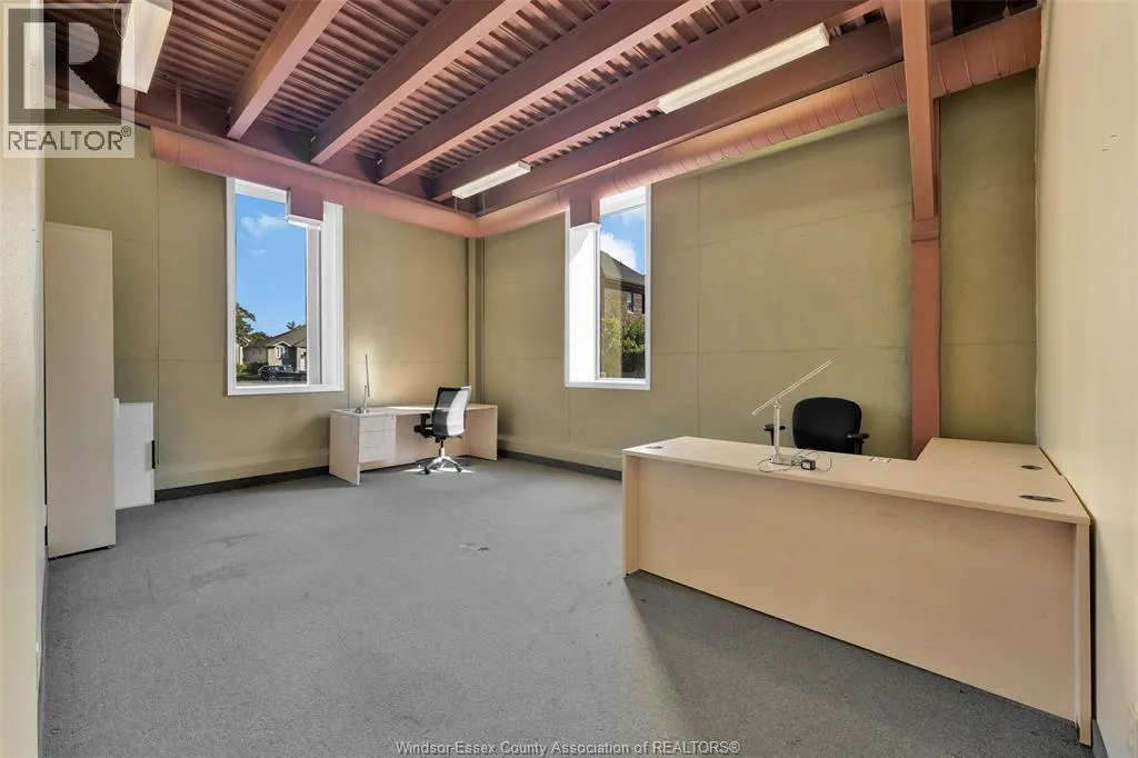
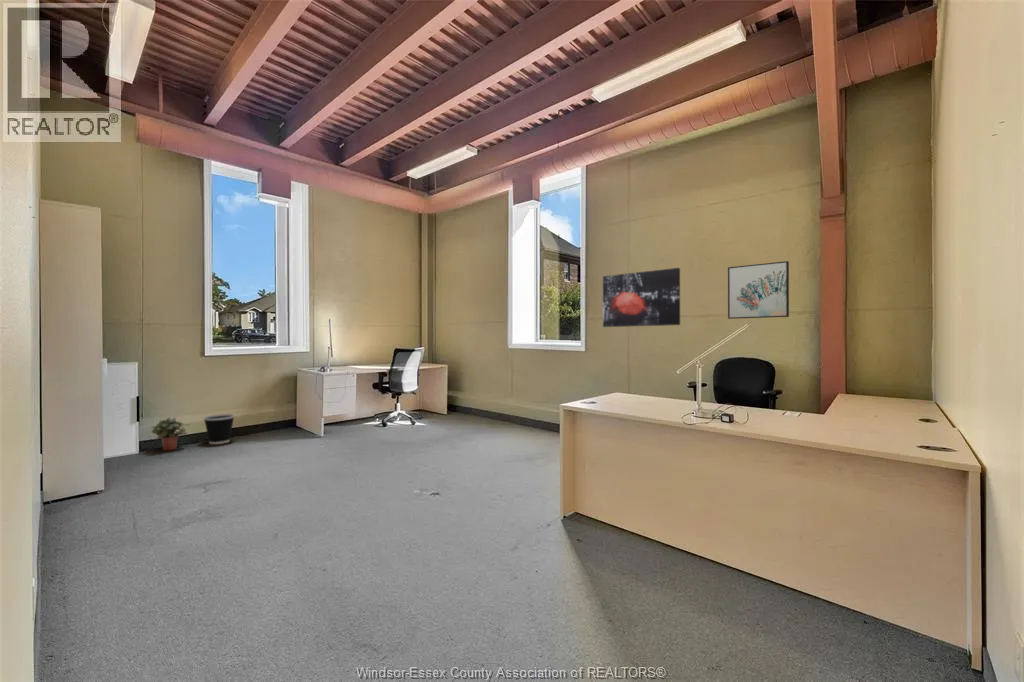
+ wall art [602,267,681,328]
+ wall art [727,260,790,320]
+ potted plant [150,417,191,451]
+ wastebasket [202,413,236,445]
